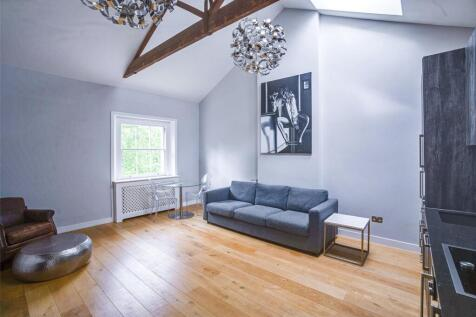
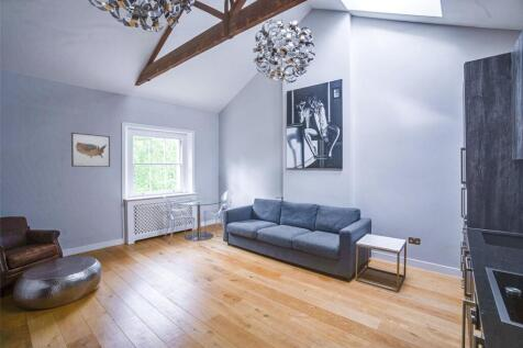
+ wall art [70,132,111,168]
